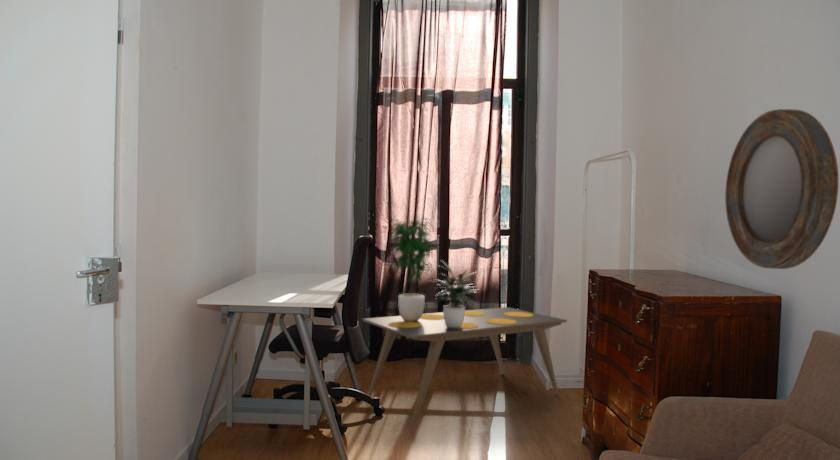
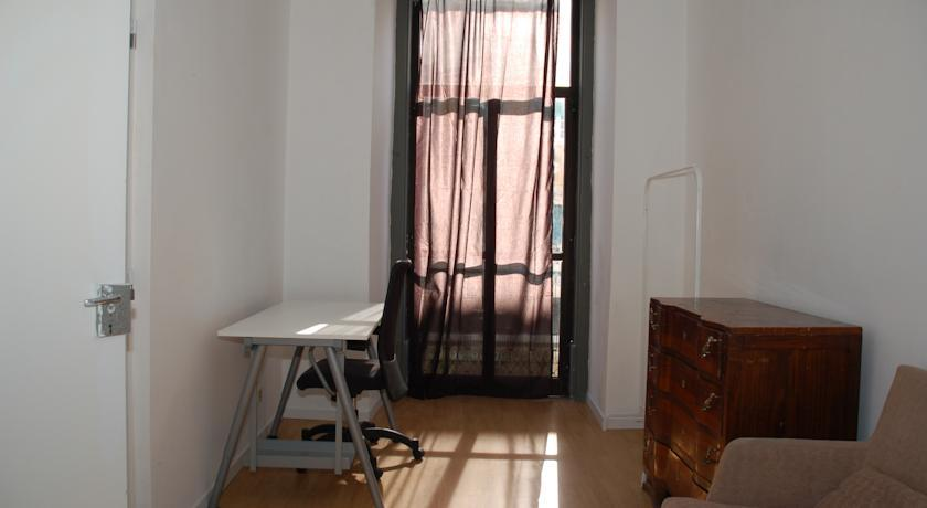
- home mirror [724,108,839,270]
- potted plant [388,211,479,328]
- side table [361,306,568,426]
